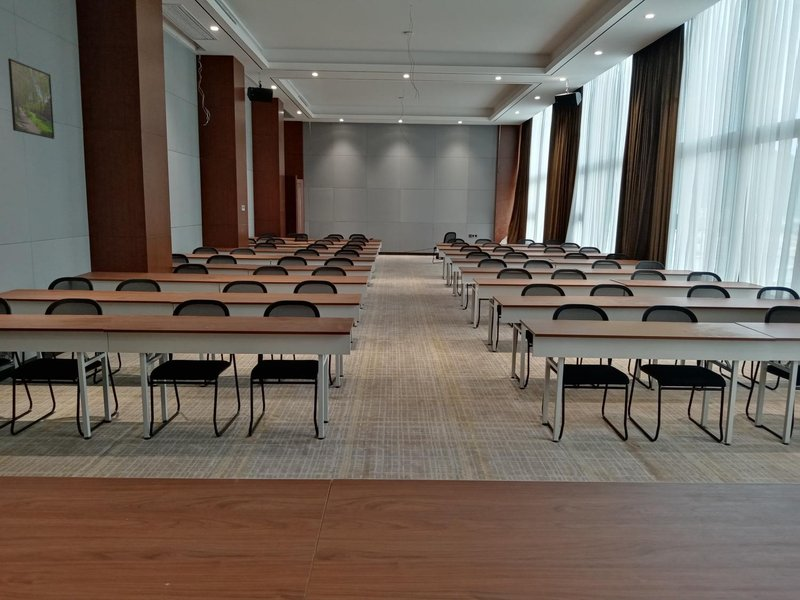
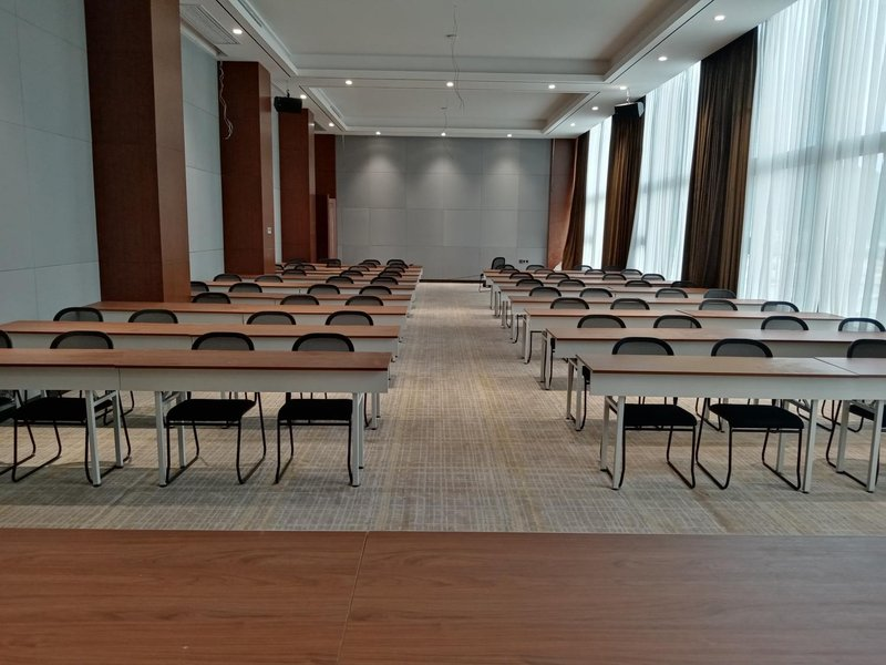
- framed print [7,58,55,140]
